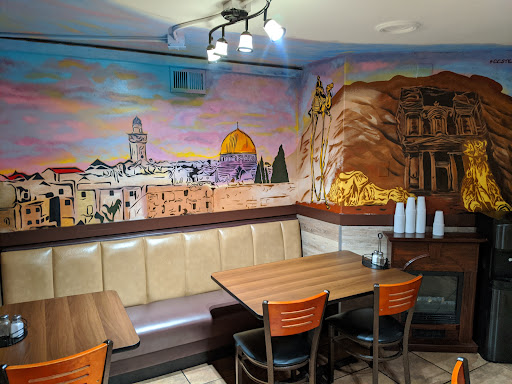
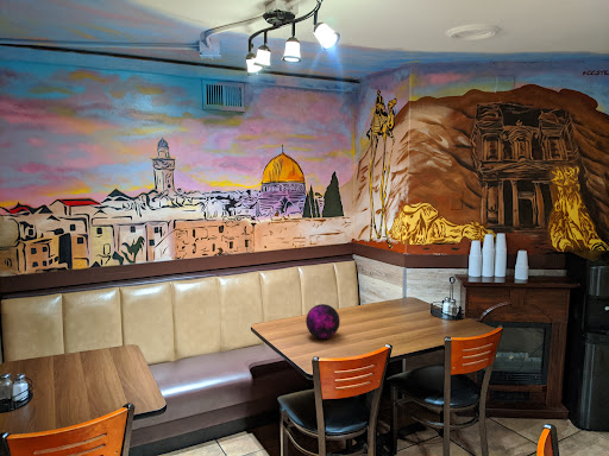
+ decorative orb [304,303,341,340]
